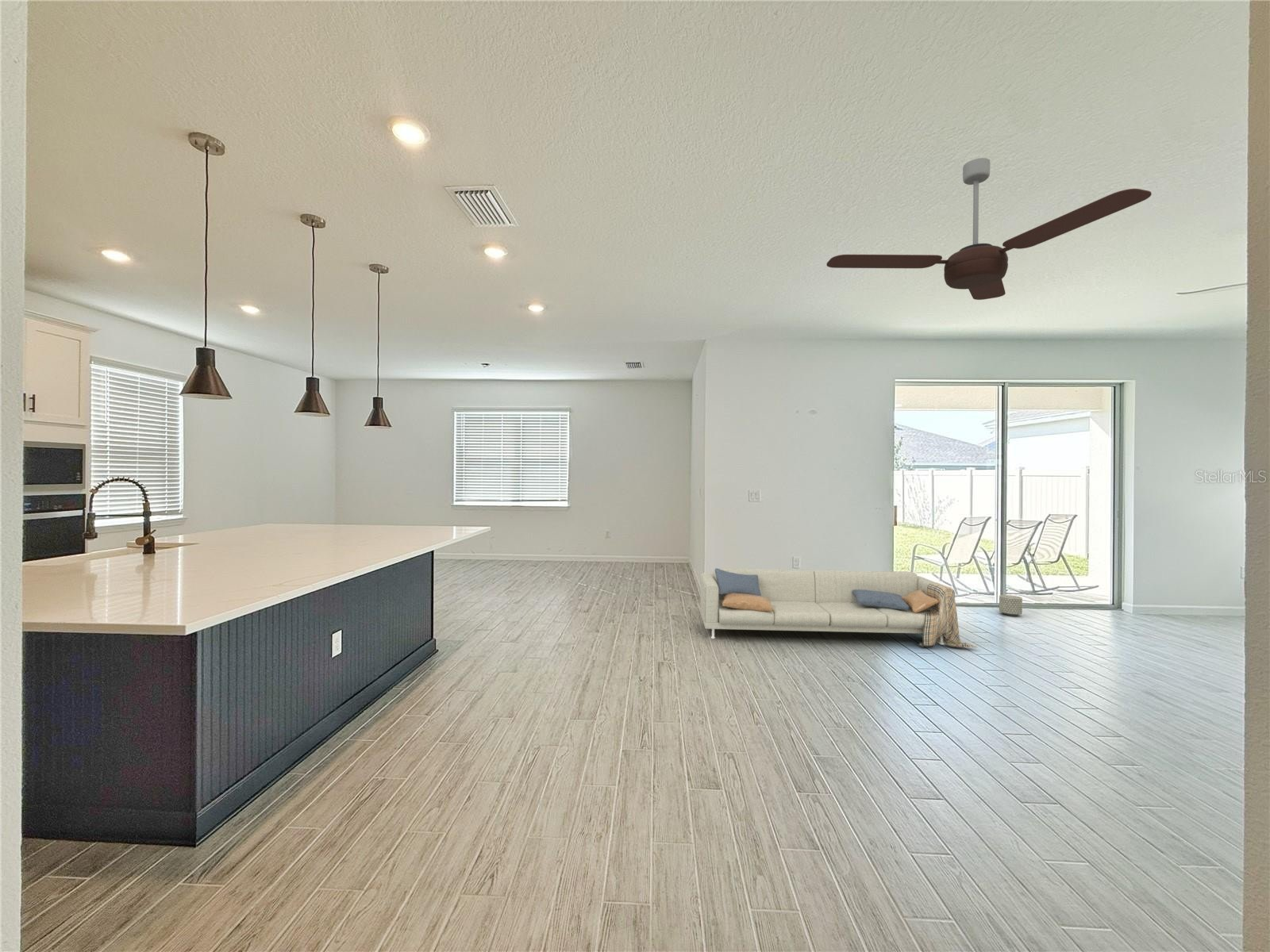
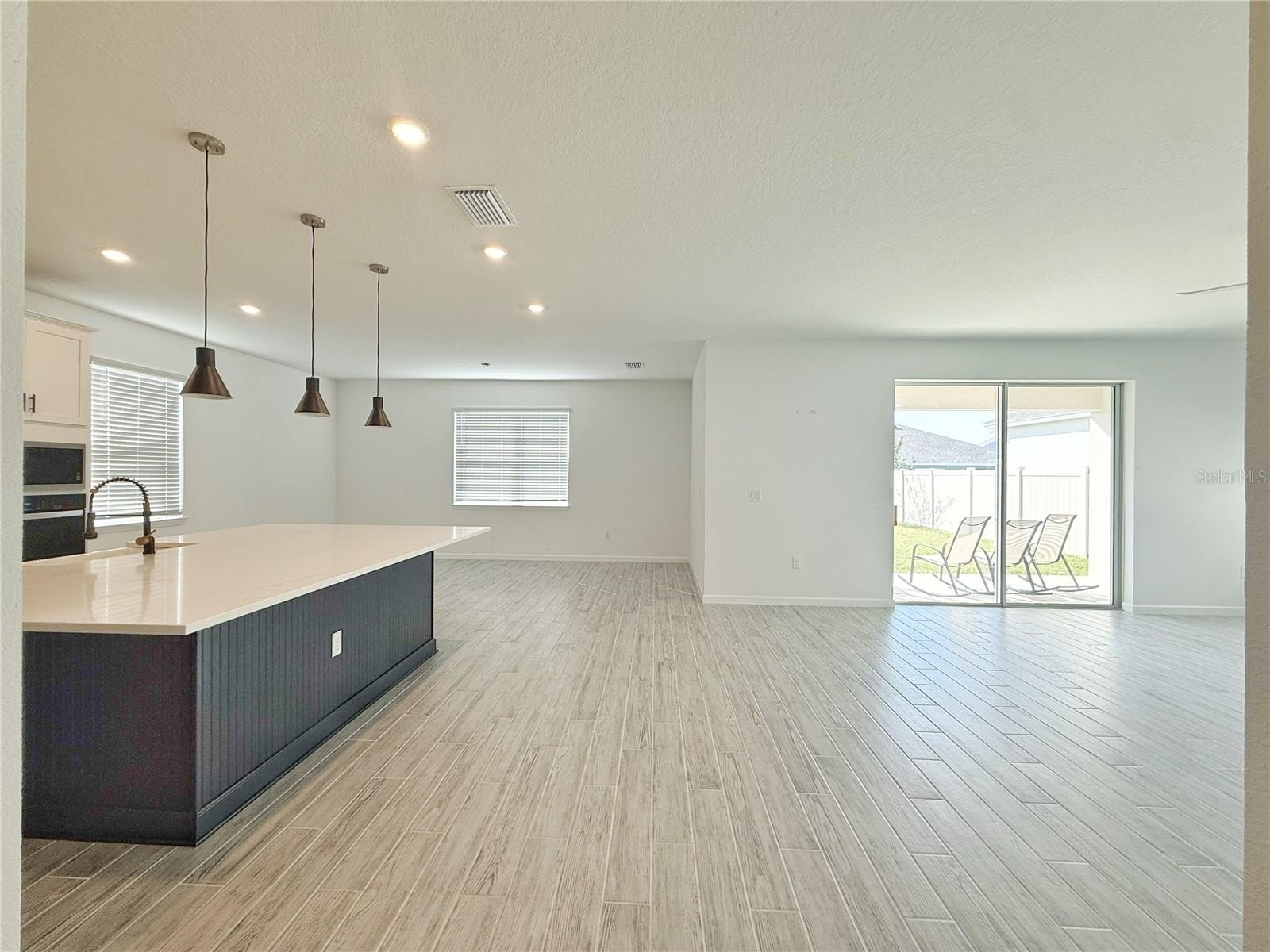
- planter [999,594,1023,617]
- sofa [699,567,977,648]
- ceiling fan [825,157,1152,301]
